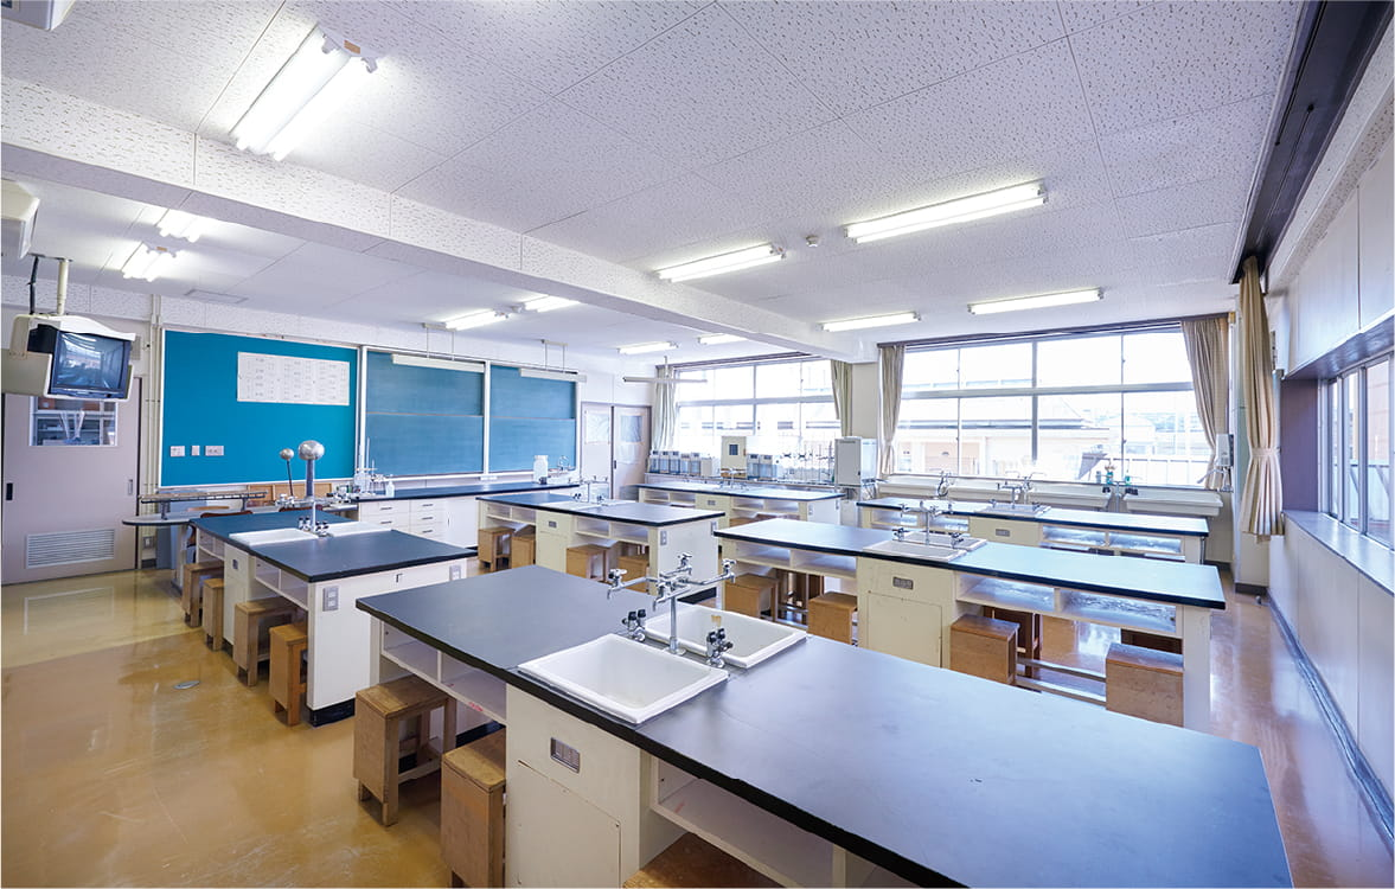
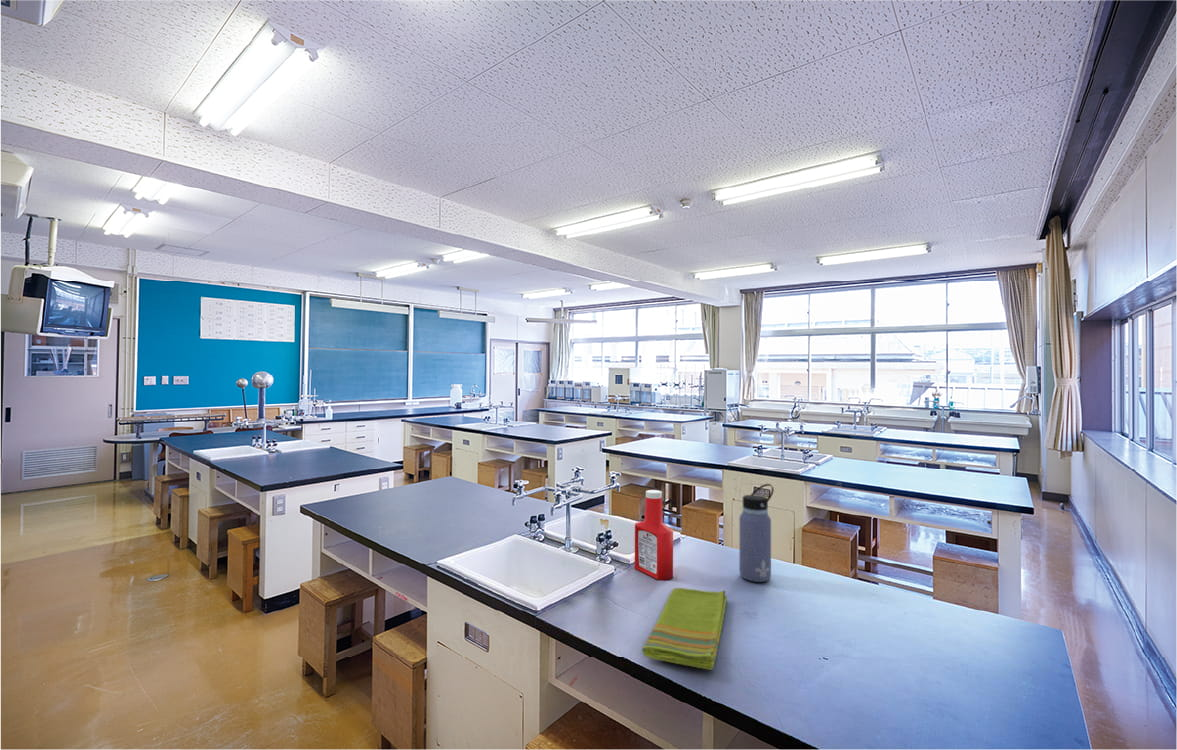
+ water bottle [738,483,775,583]
+ dish towel [641,587,728,671]
+ soap bottle [634,489,674,581]
